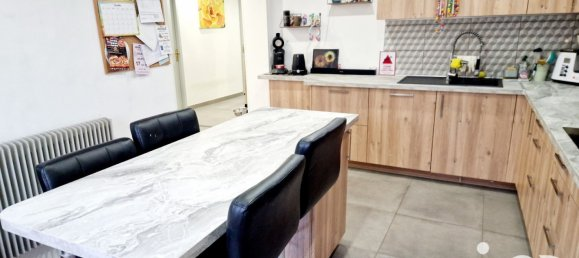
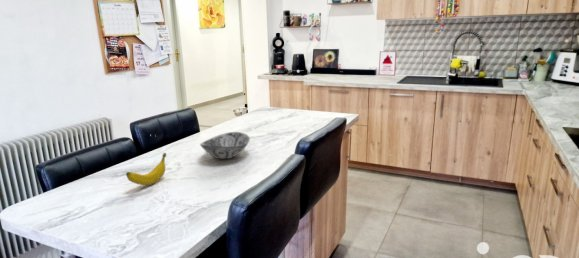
+ decorative bowl [199,131,251,160]
+ banana [125,152,167,186]
